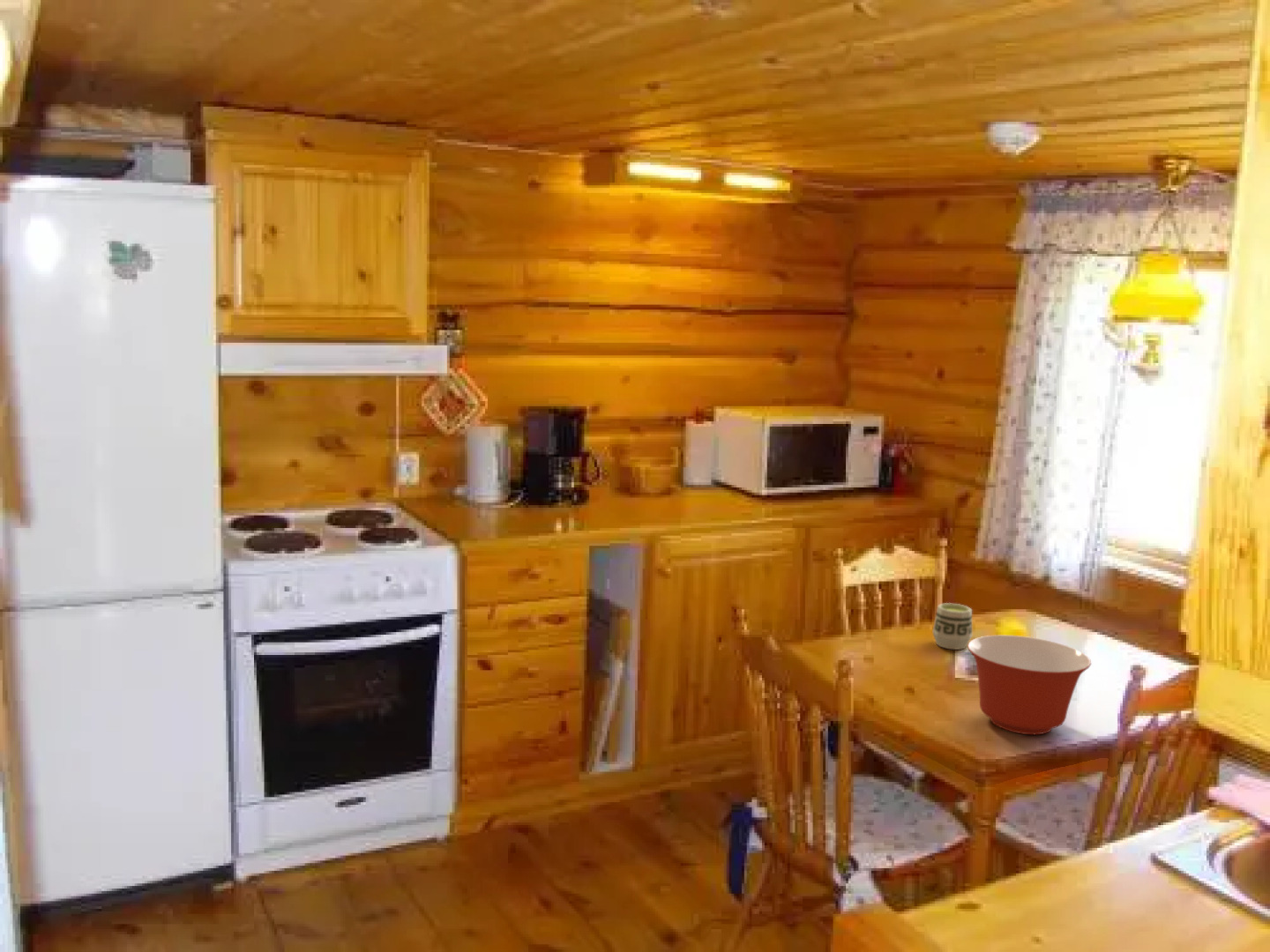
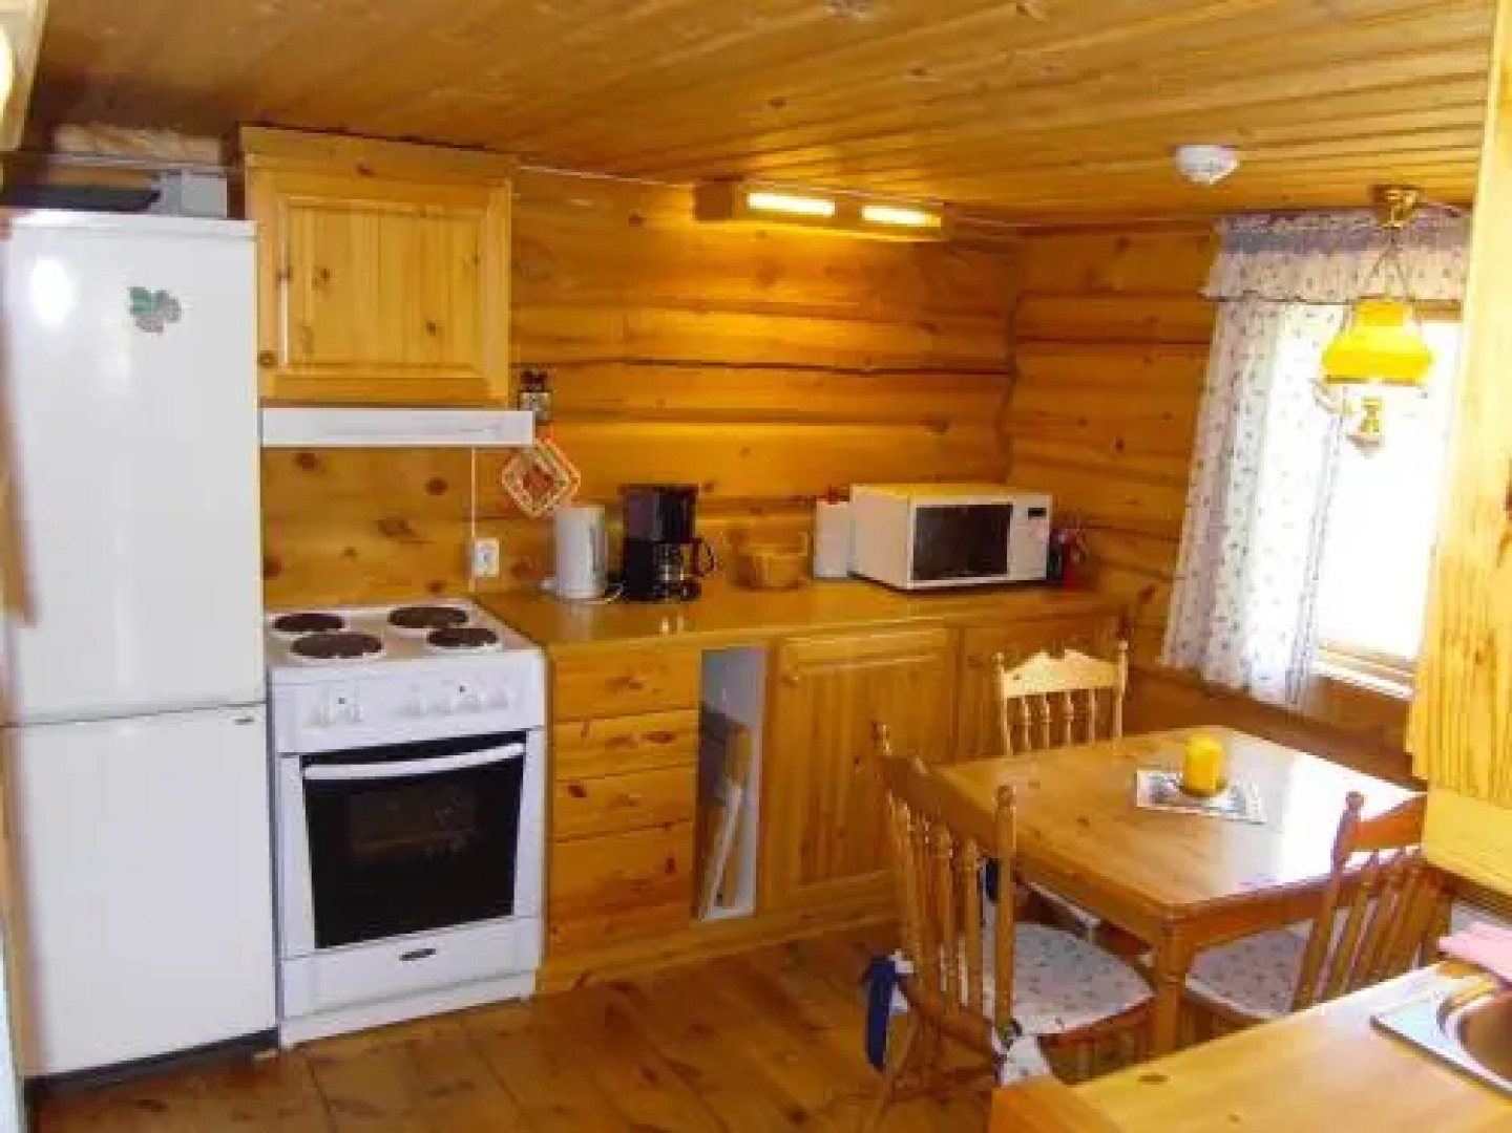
- mixing bowl [967,635,1092,735]
- cup [931,602,973,651]
